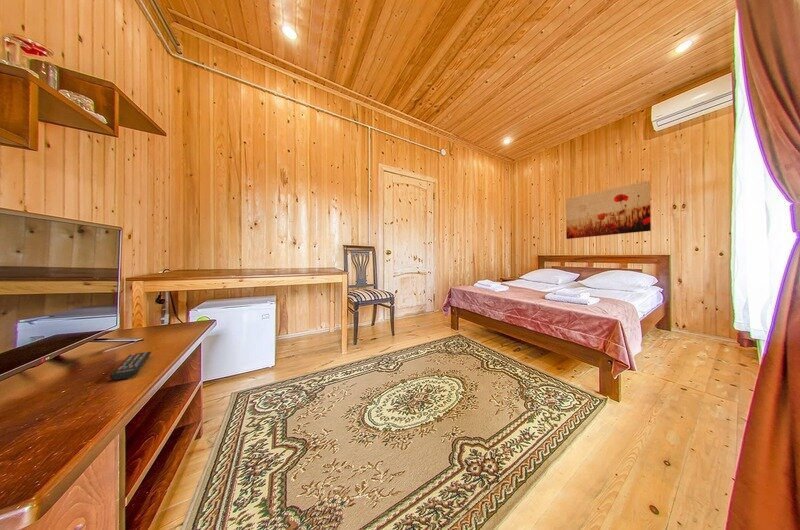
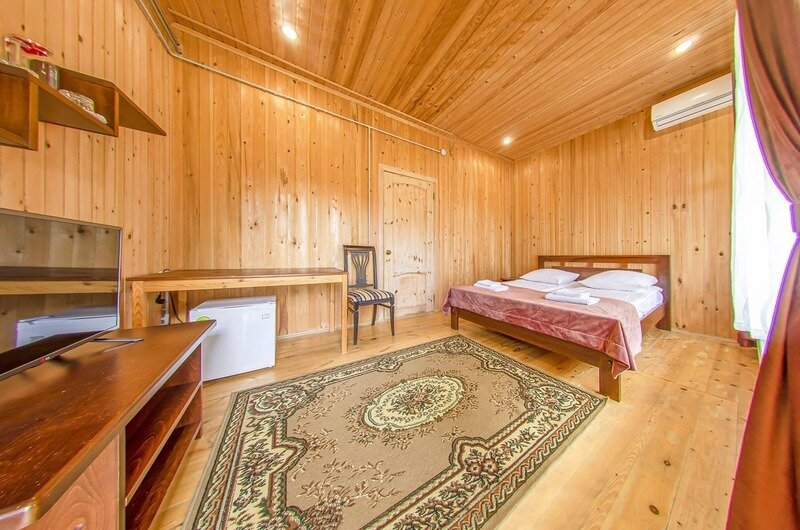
- wall art [565,180,652,240]
- remote control [110,350,152,381]
